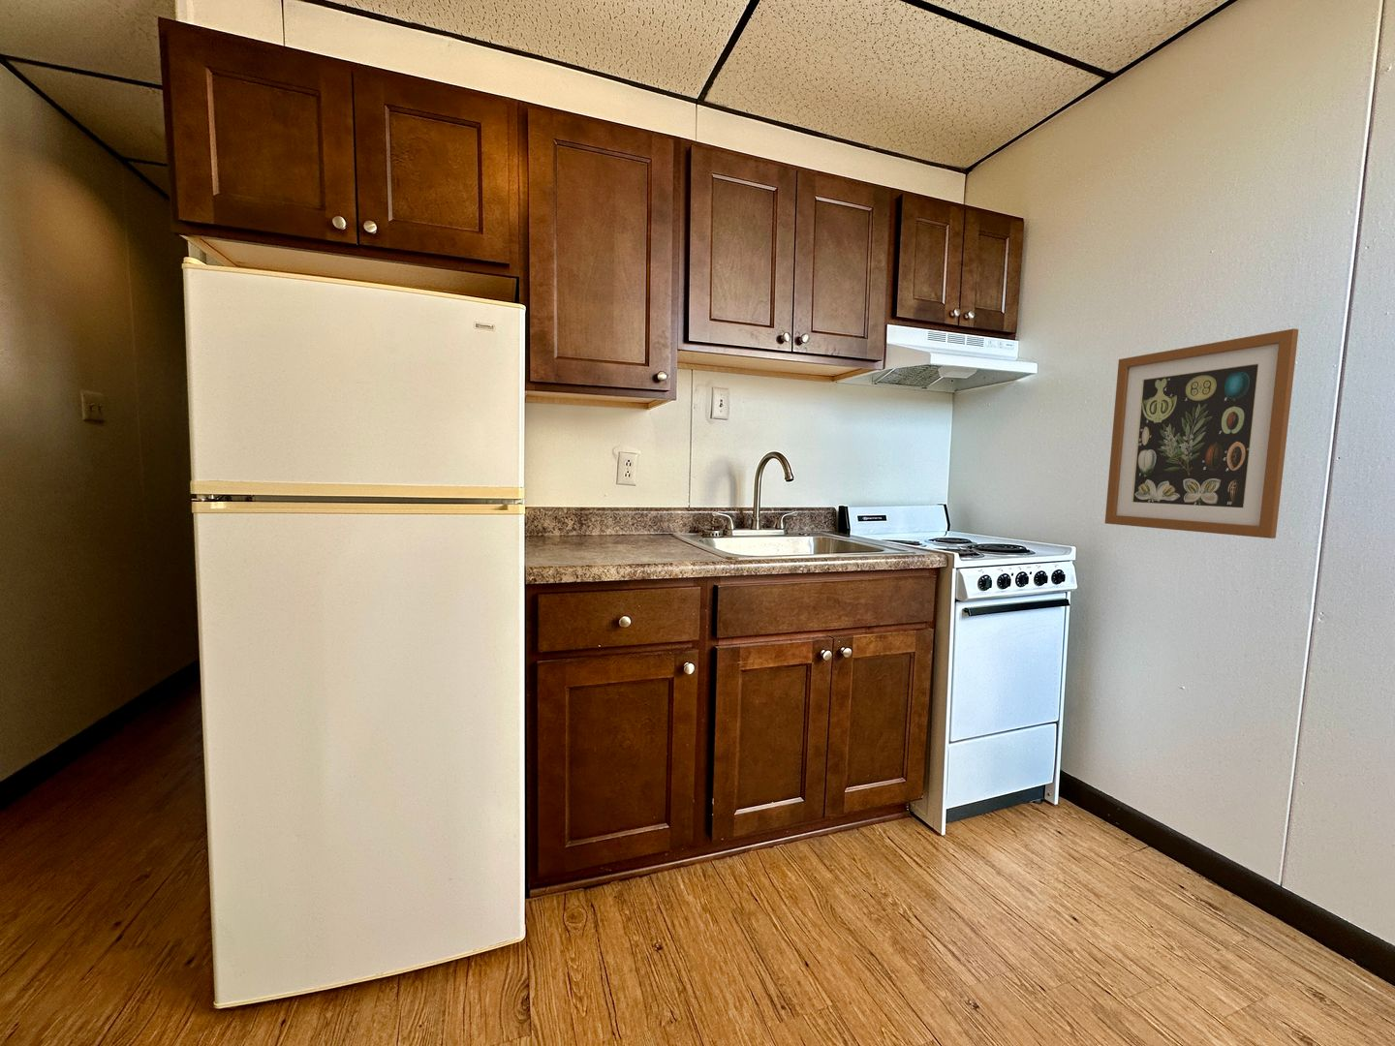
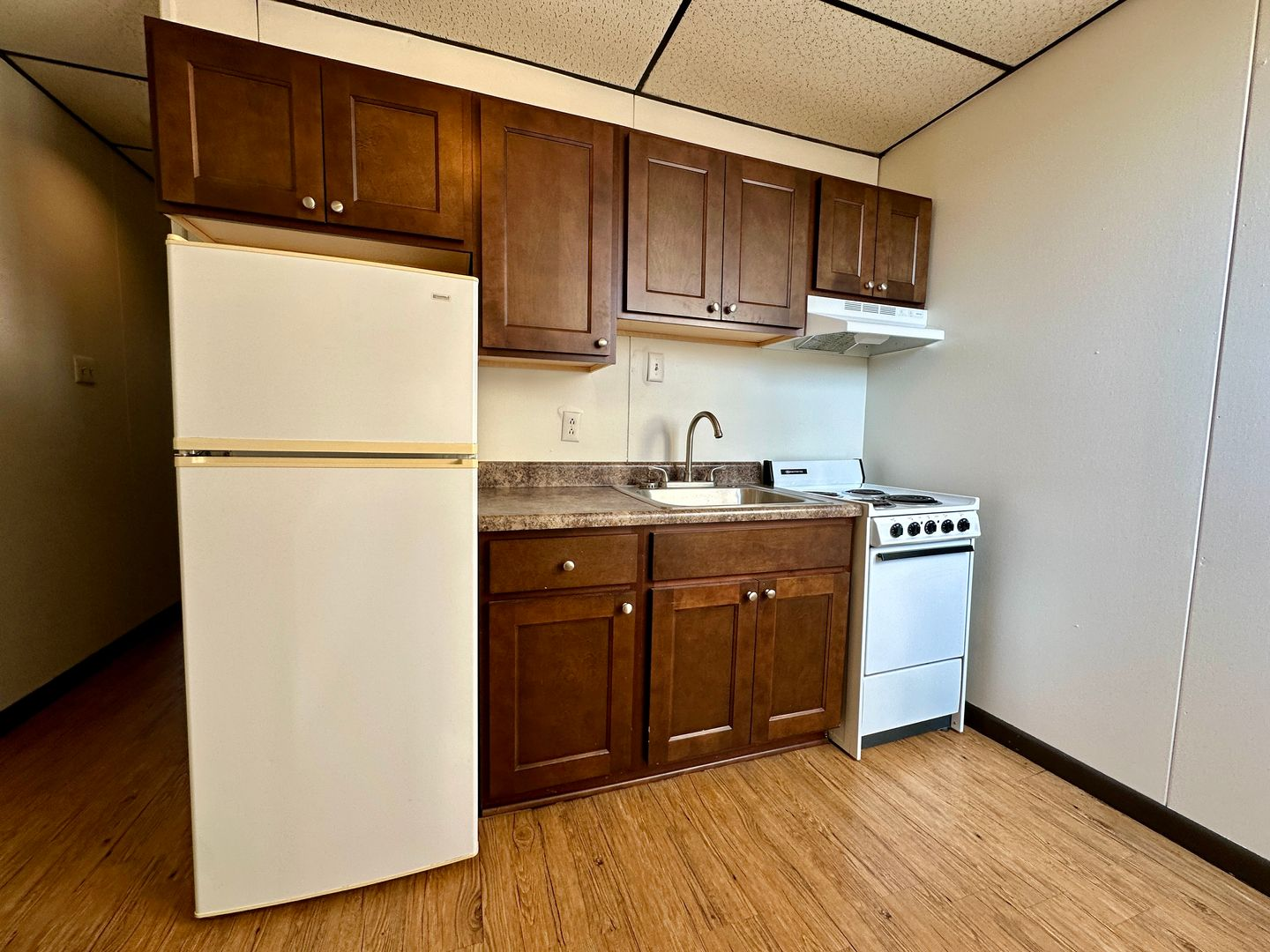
- wall art [1104,327,1299,539]
